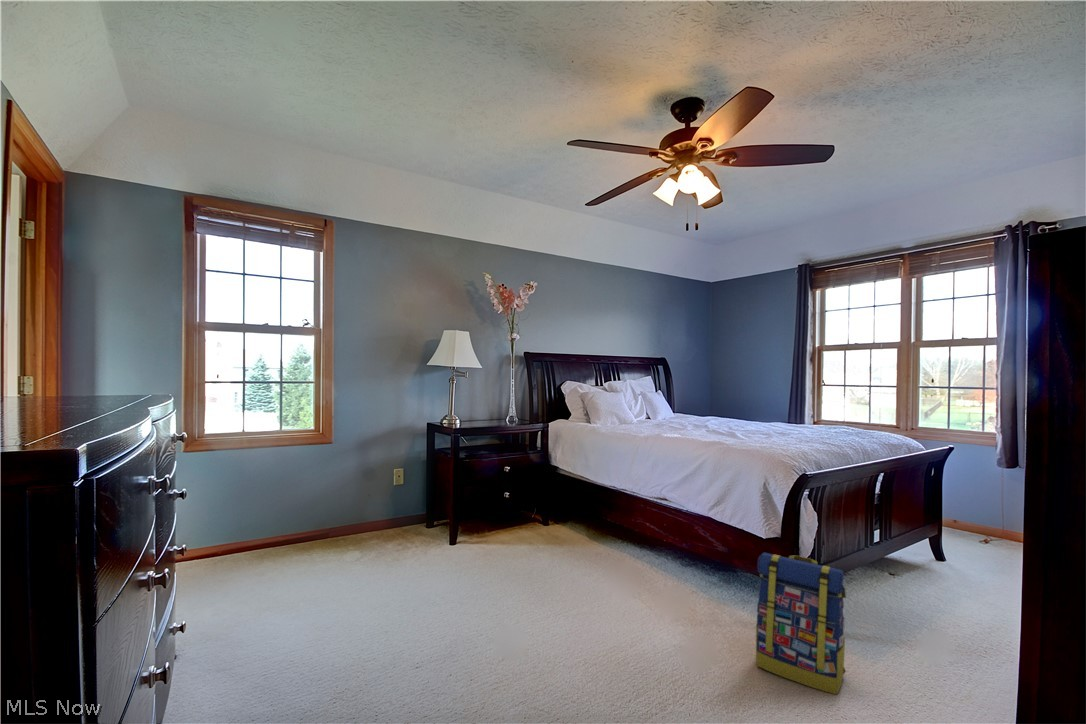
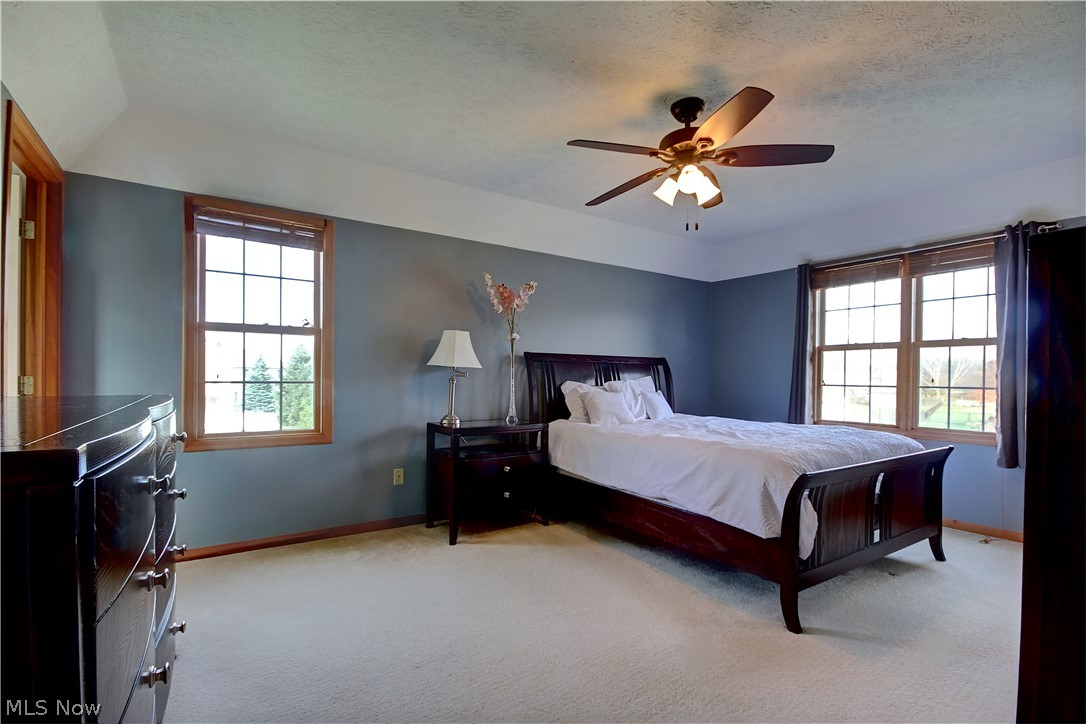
- backpack [755,552,847,695]
